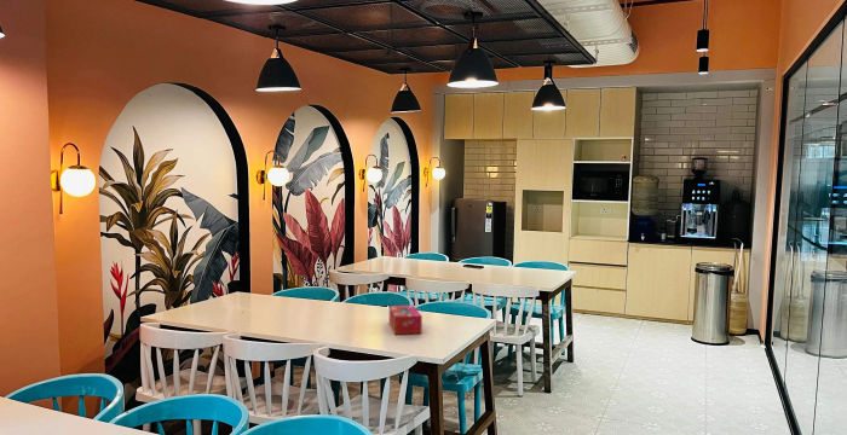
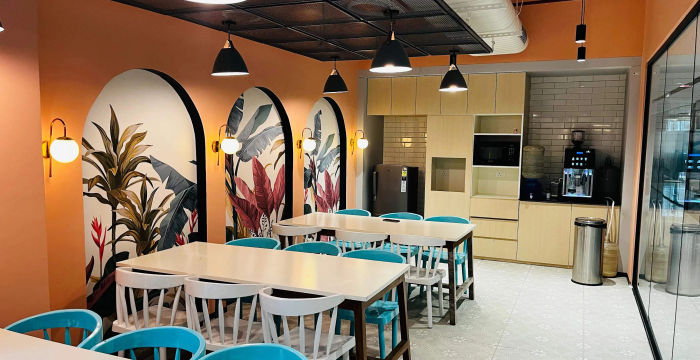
- tissue box [388,304,424,336]
